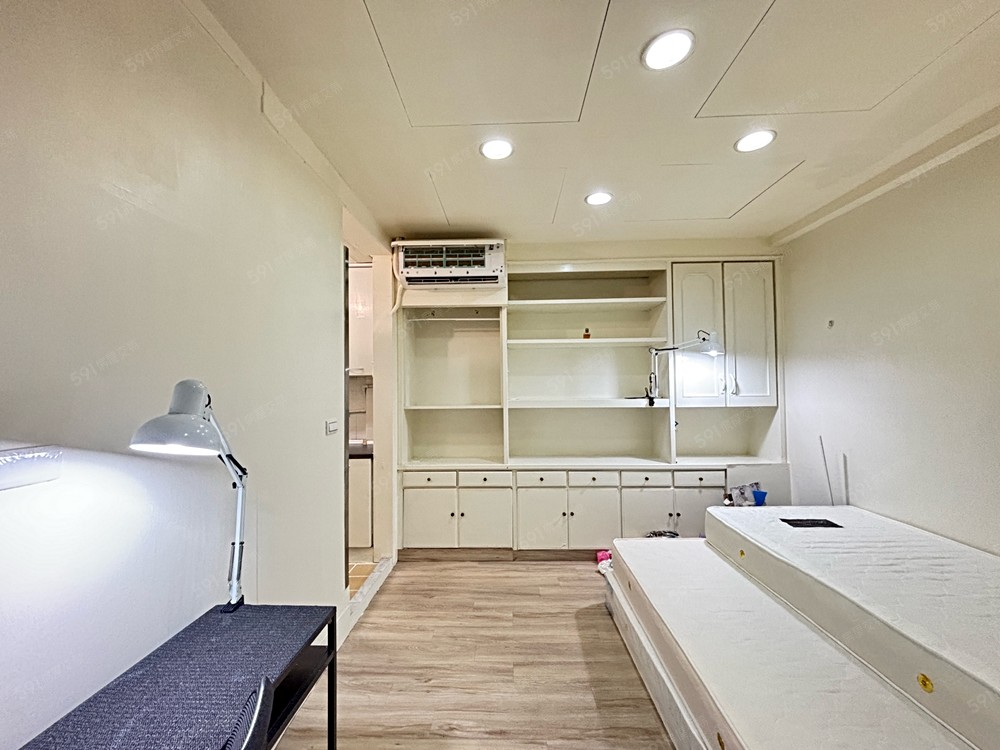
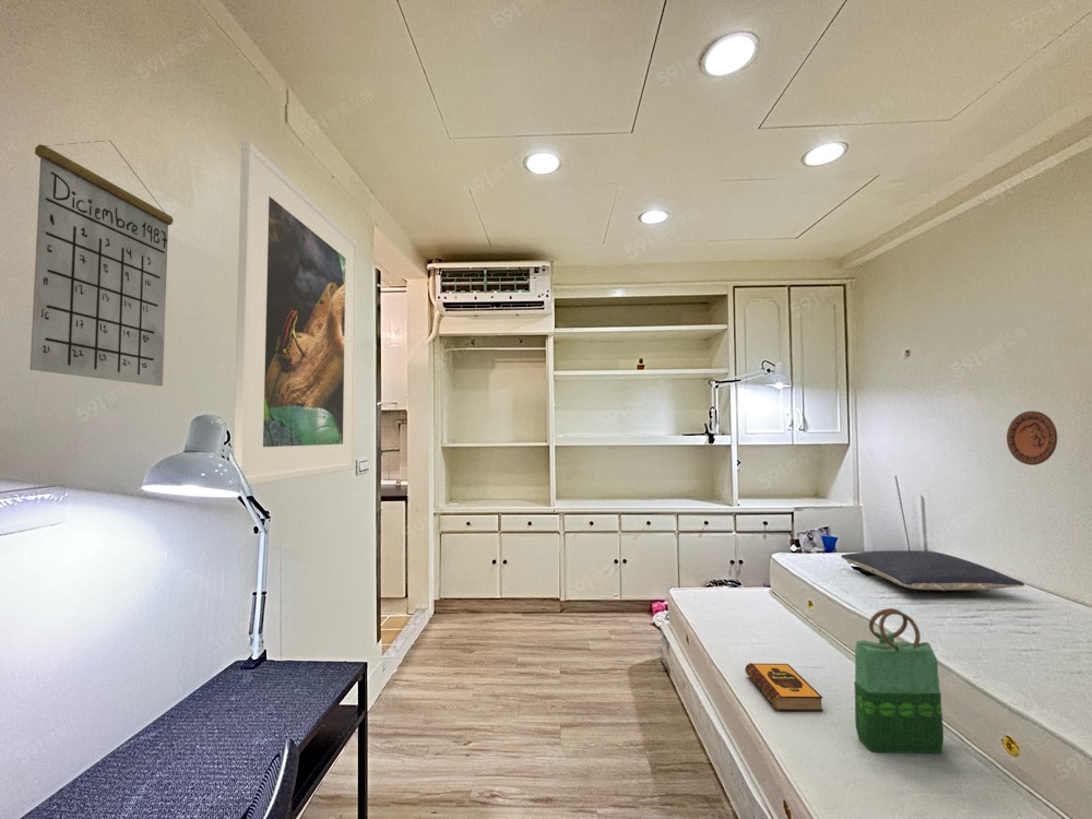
+ pillow [840,549,1025,592]
+ decorative plate [1006,410,1058,466]
+ calendar [29,140,175,388]
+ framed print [233,141,359,486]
+ hardback book [744,662,823,712]
+ tote bag [853,607,945,755]
